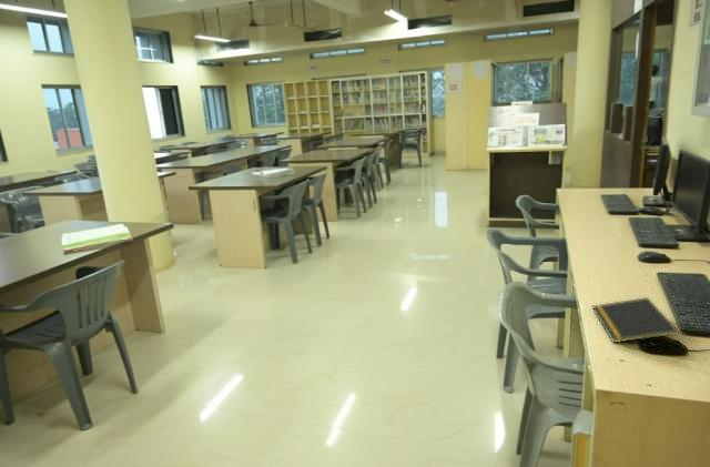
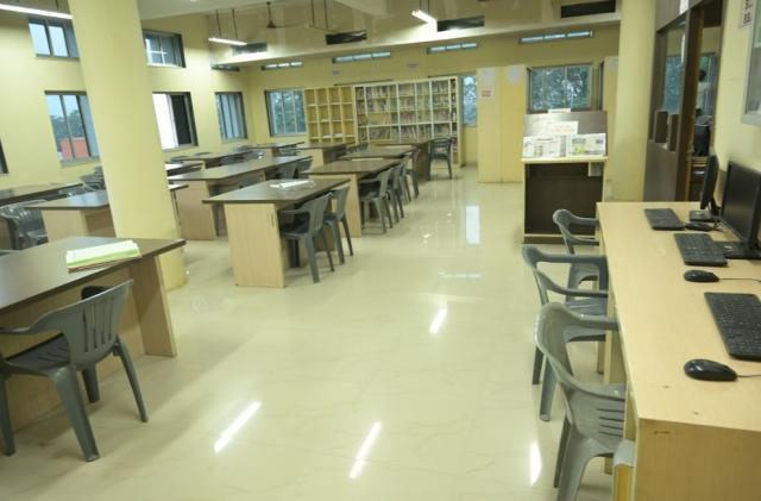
- notepad [591,296,680,344]
